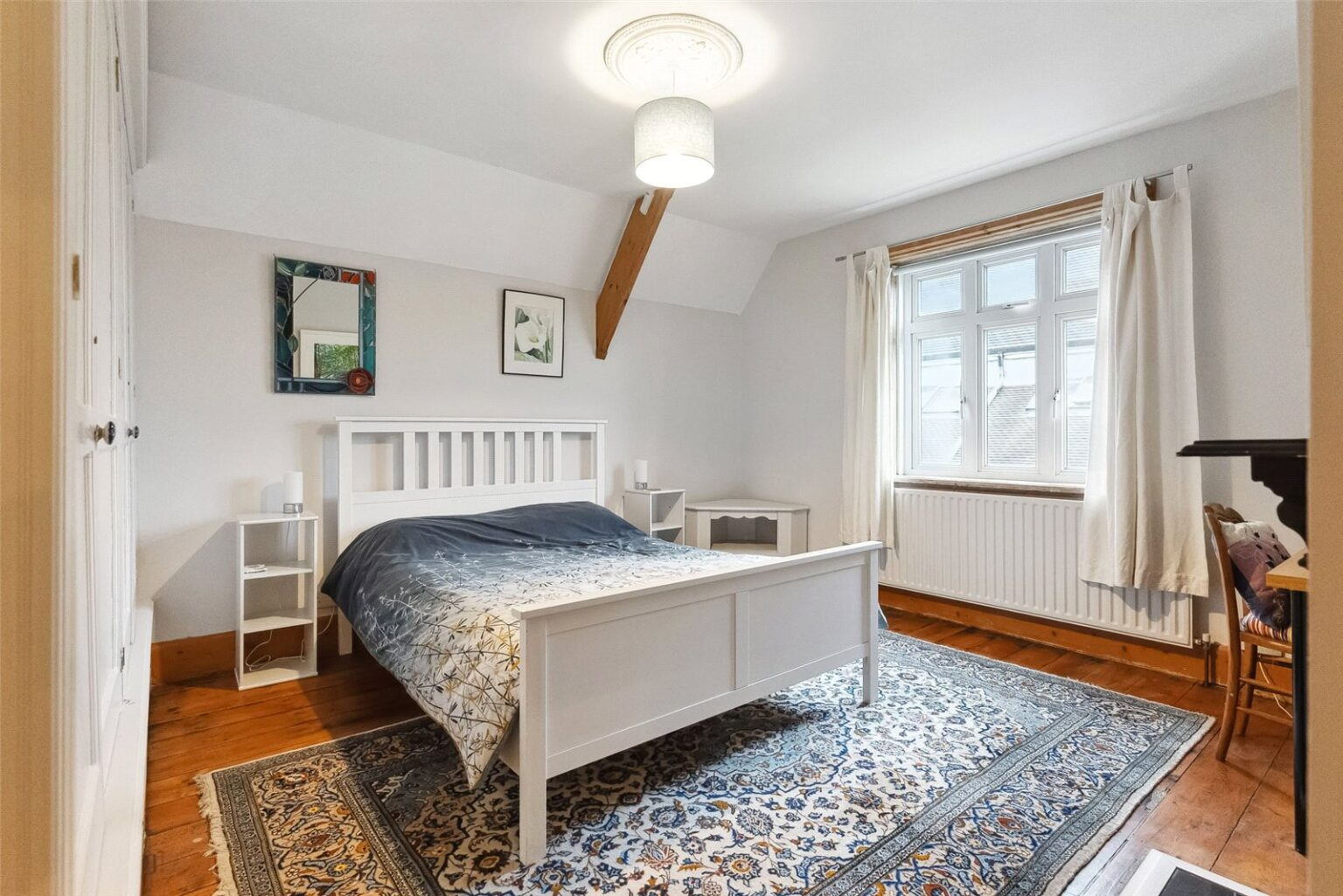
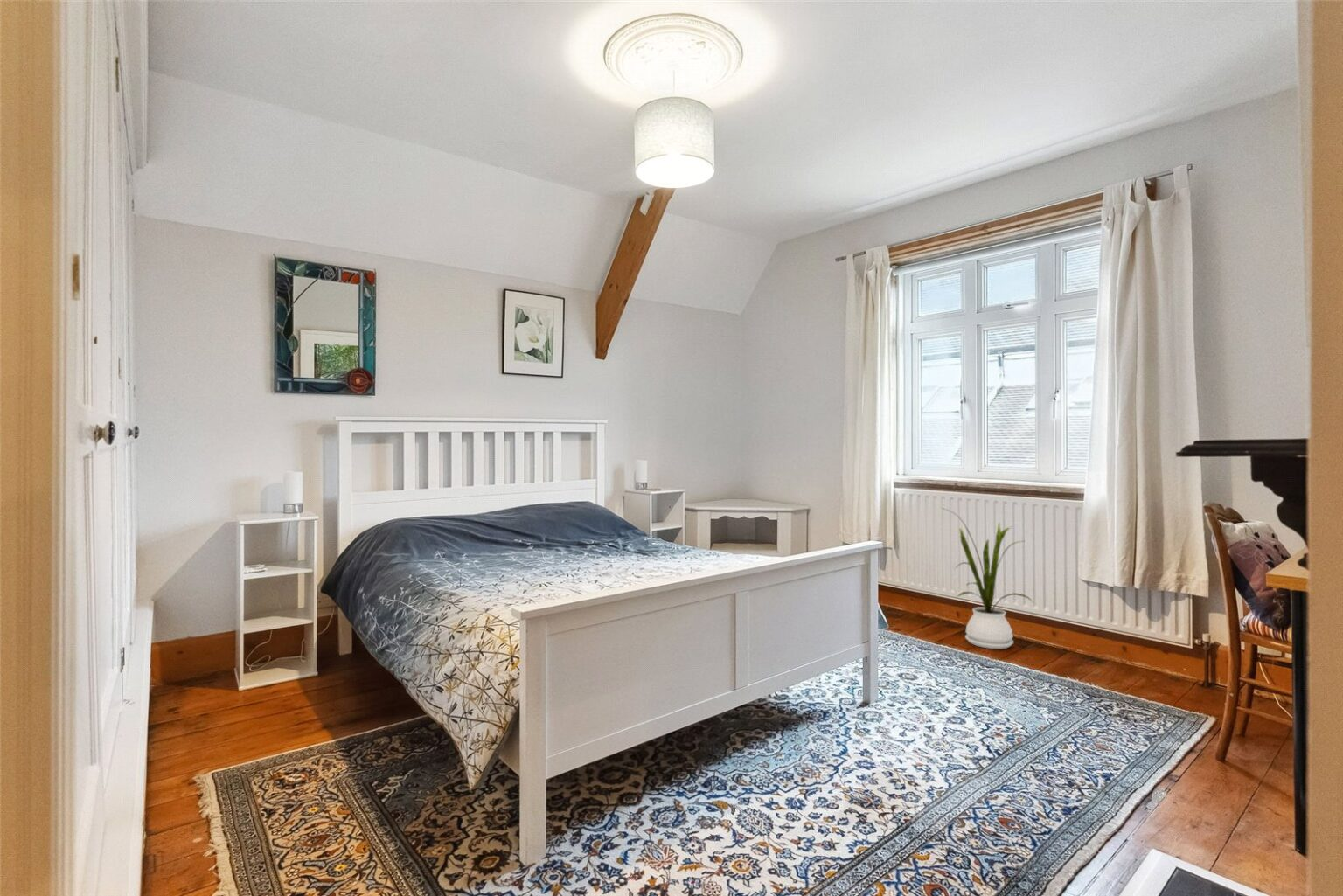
+ house plant [941,507,1033,649]
